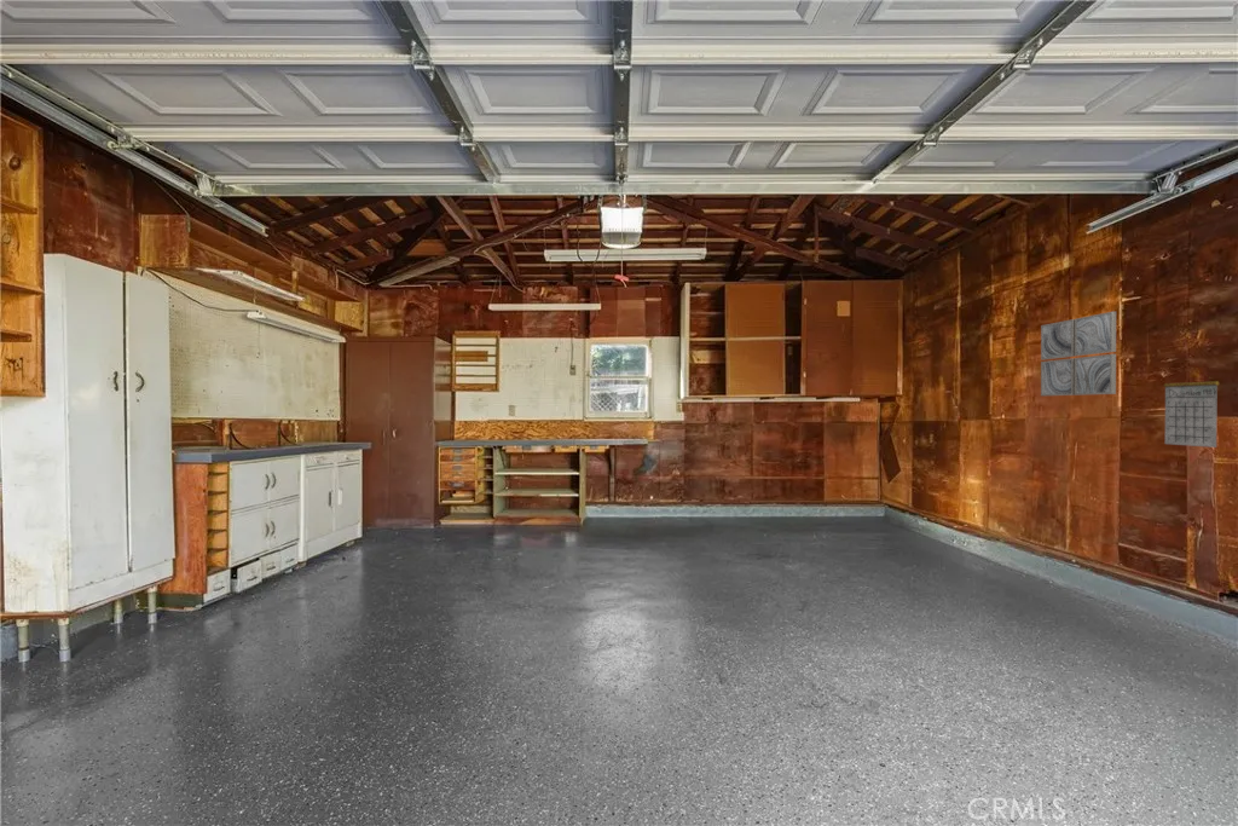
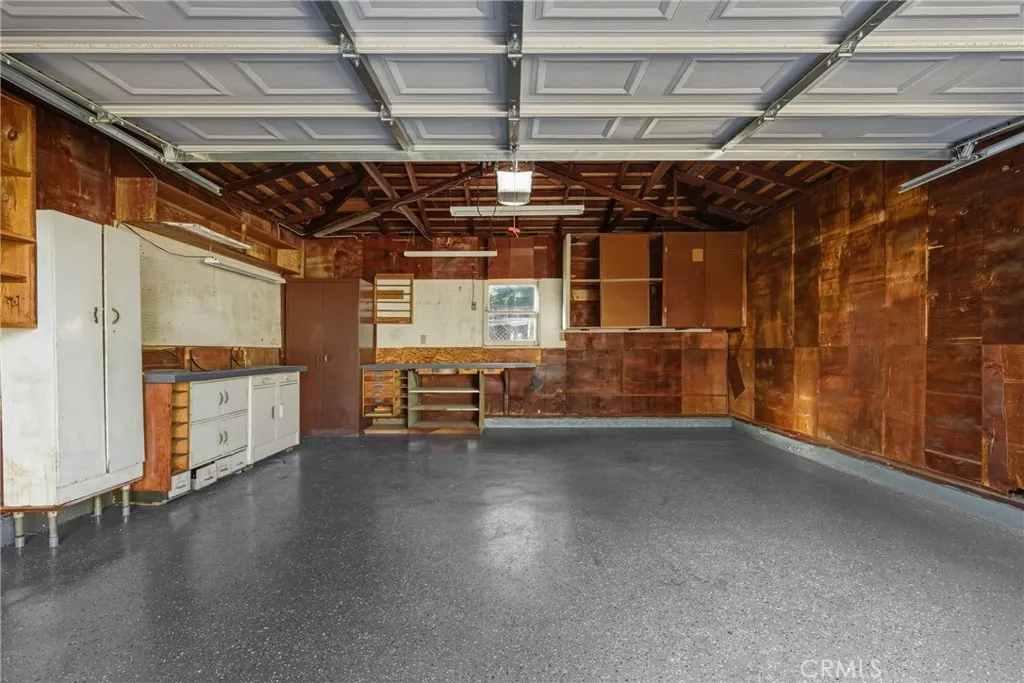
- wall art [1040,311,1117,397]
- calendar [1163,366,1220,449]
